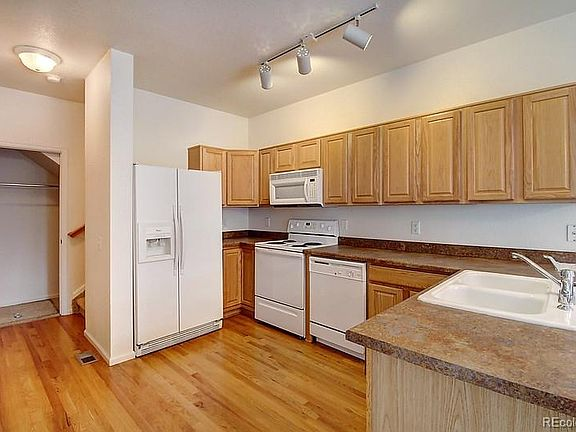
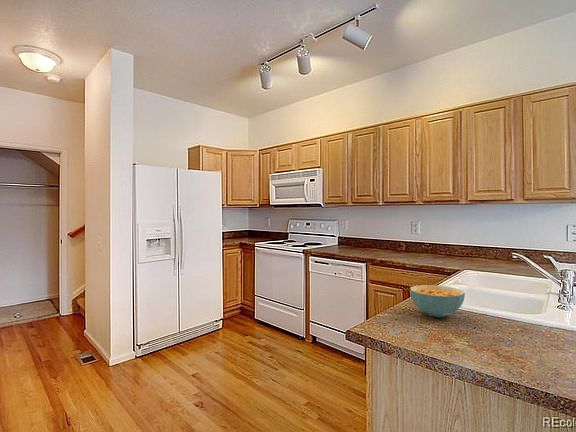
+ cereal bowl [409,284,466,318]
